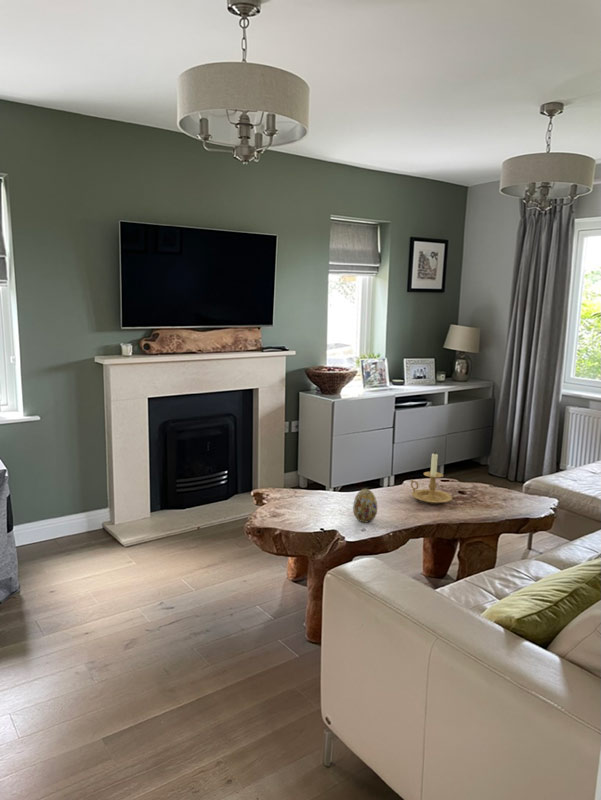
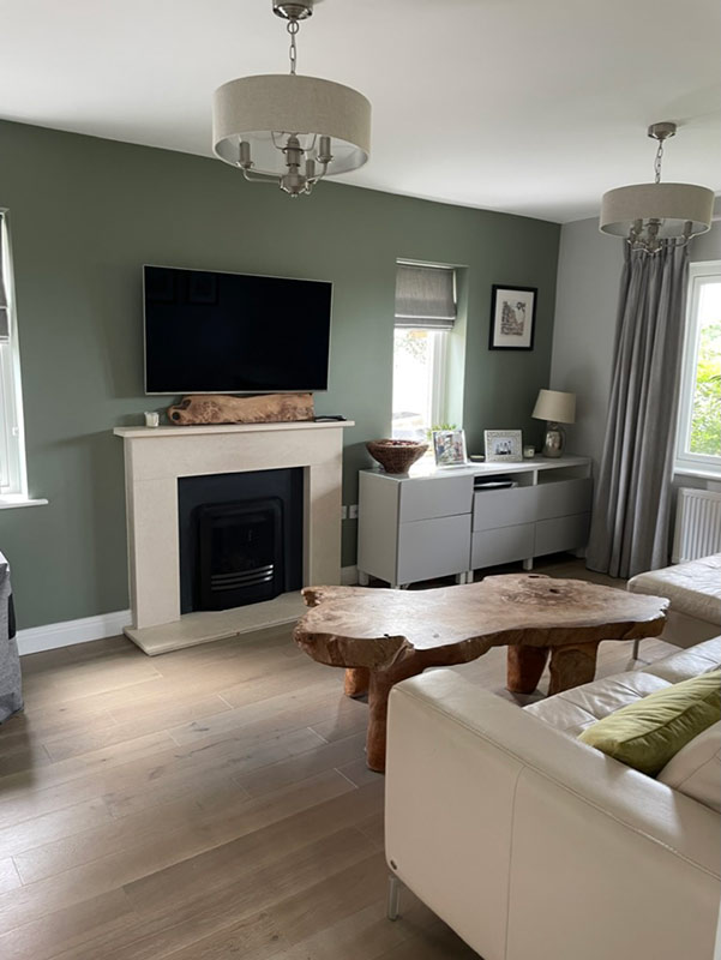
- decorative egg [352,488,378,524]
- candle holder [410,451,453,505]
